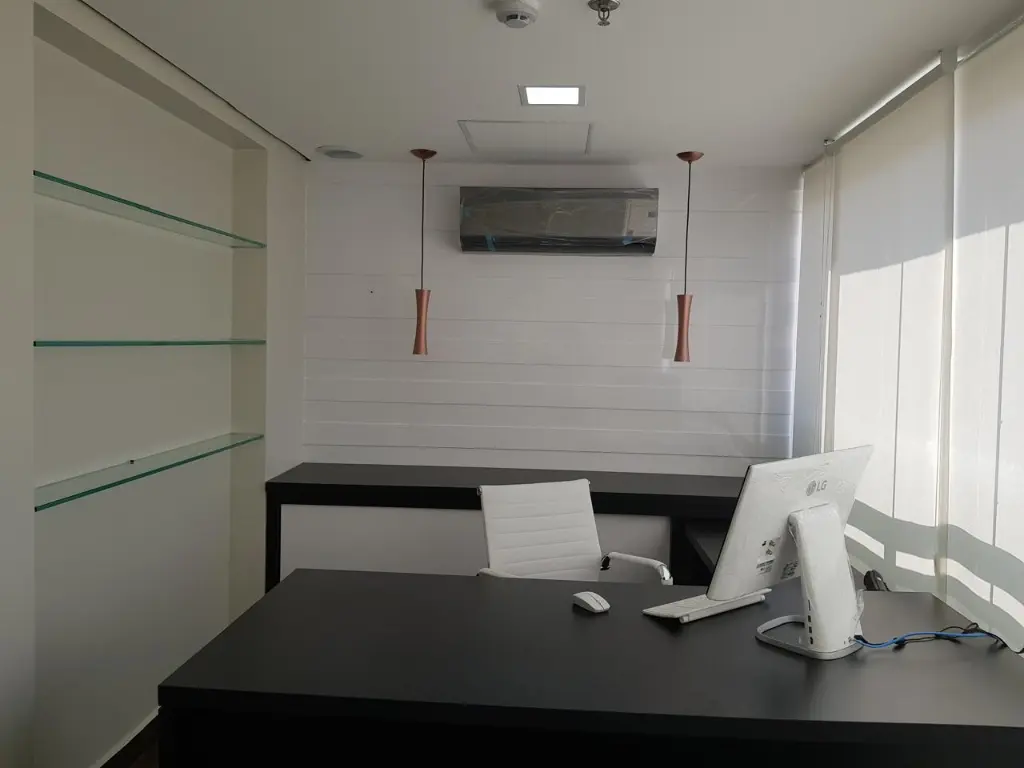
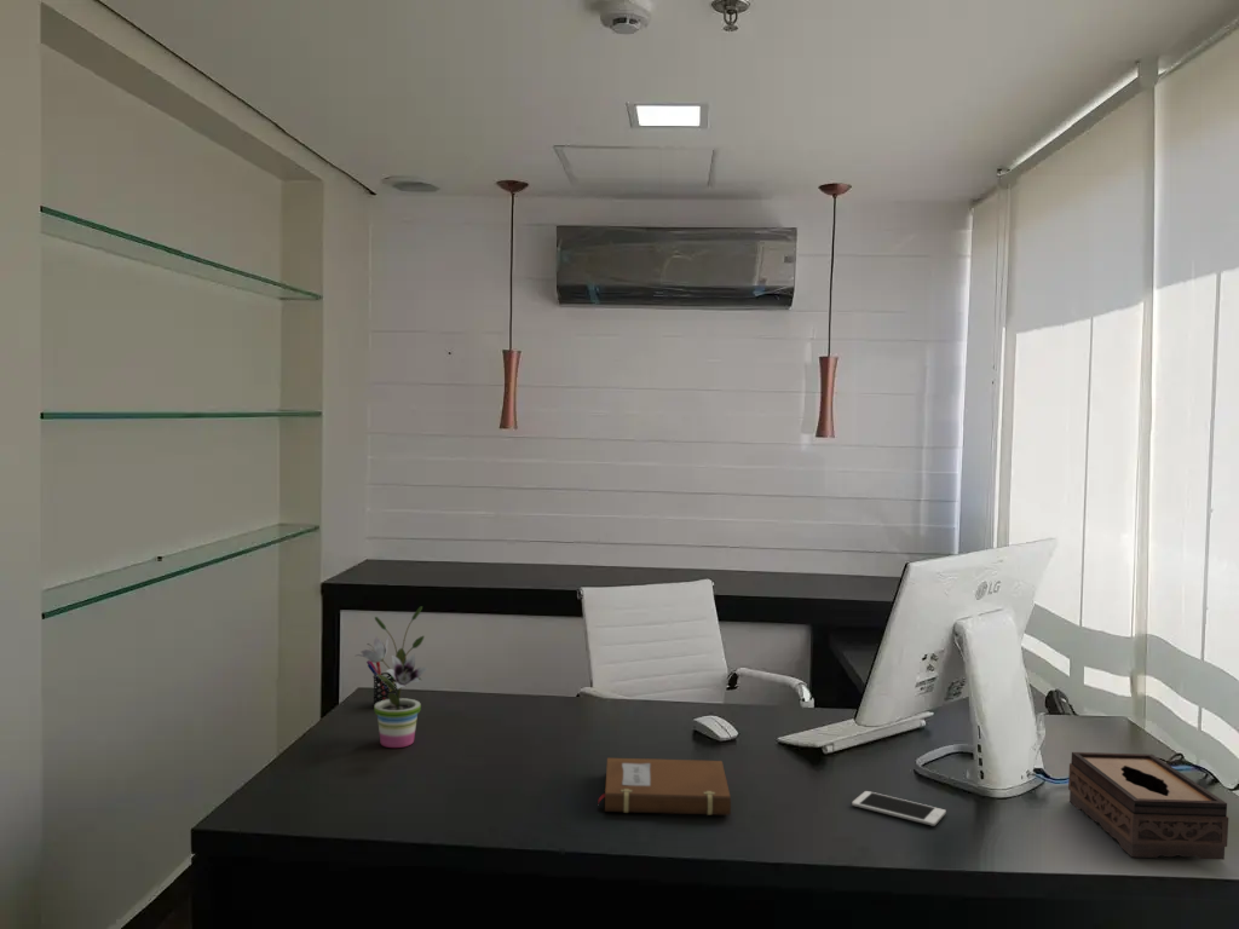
+ cell phone [851,790,947,827]
+ notebook [598,757,732,817]
+ potted plant [356,605,428,749]
+ tissue box [1067,751,1229,861]
+ pen holder [365,659,397,706]
